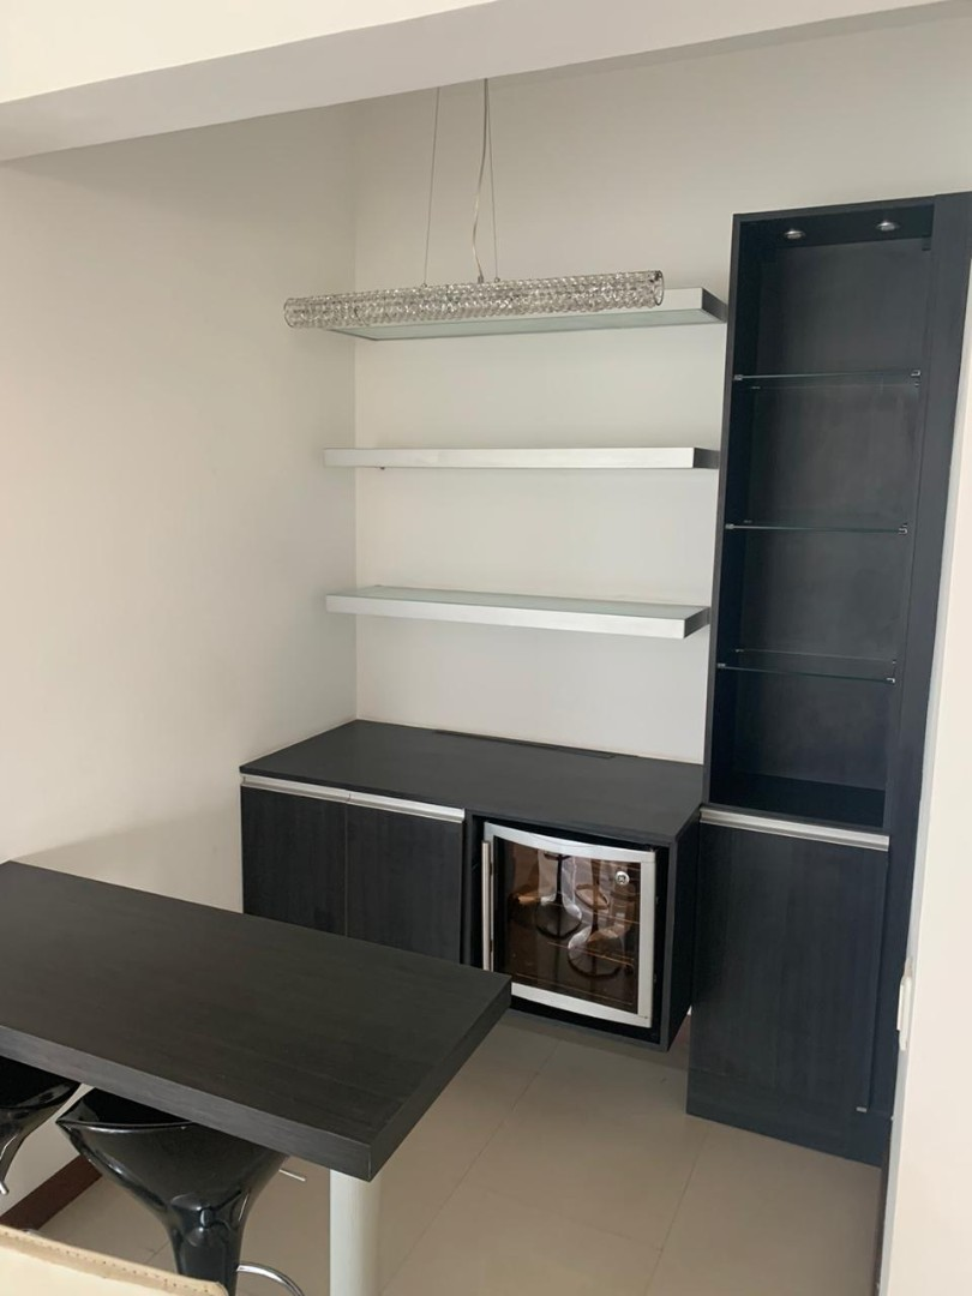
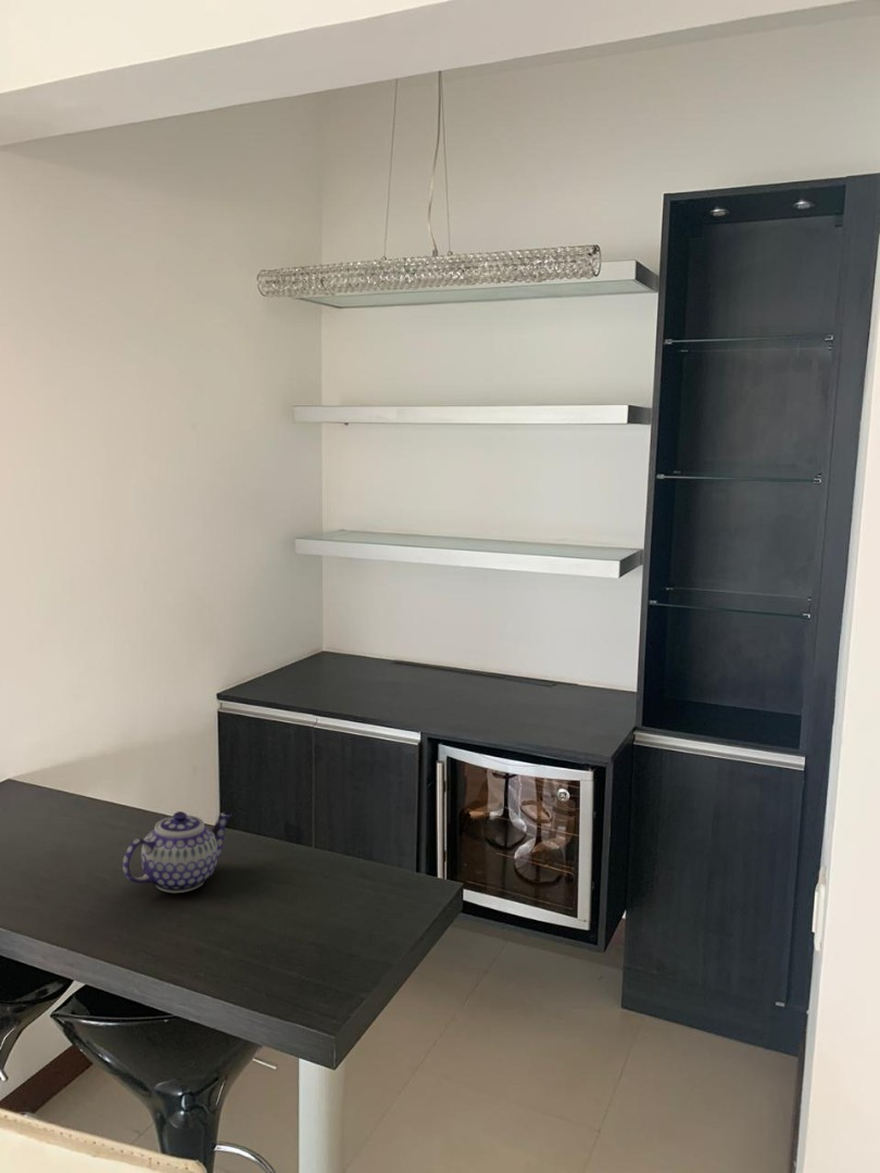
+ teapot [122,810,232,894]
